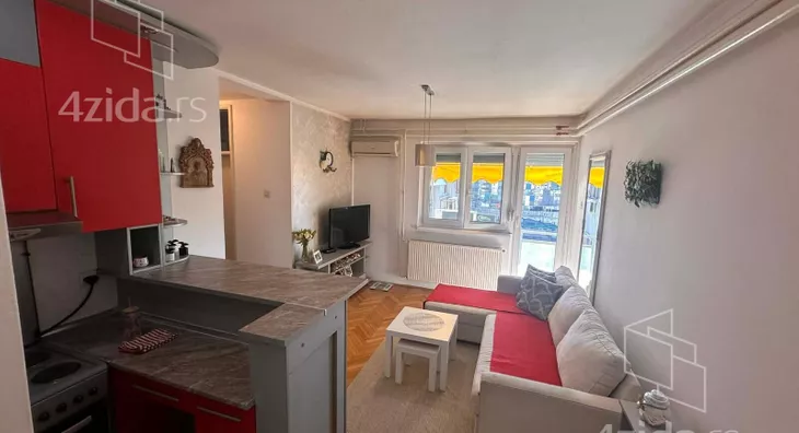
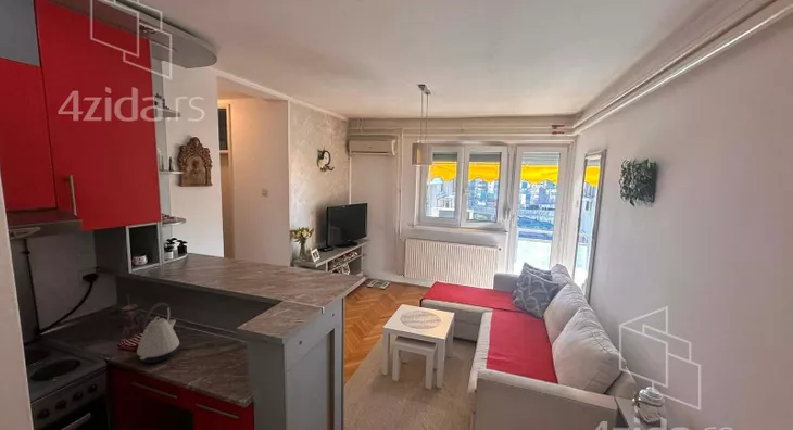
+ kettle [136,302,180,364]
